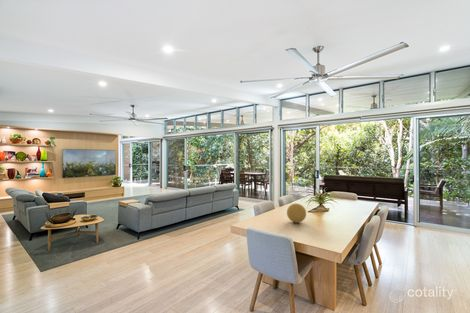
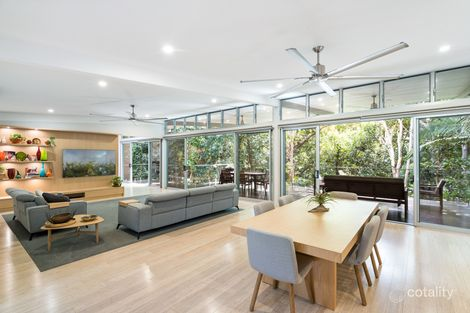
- decorative ball [286,202,307,224]
